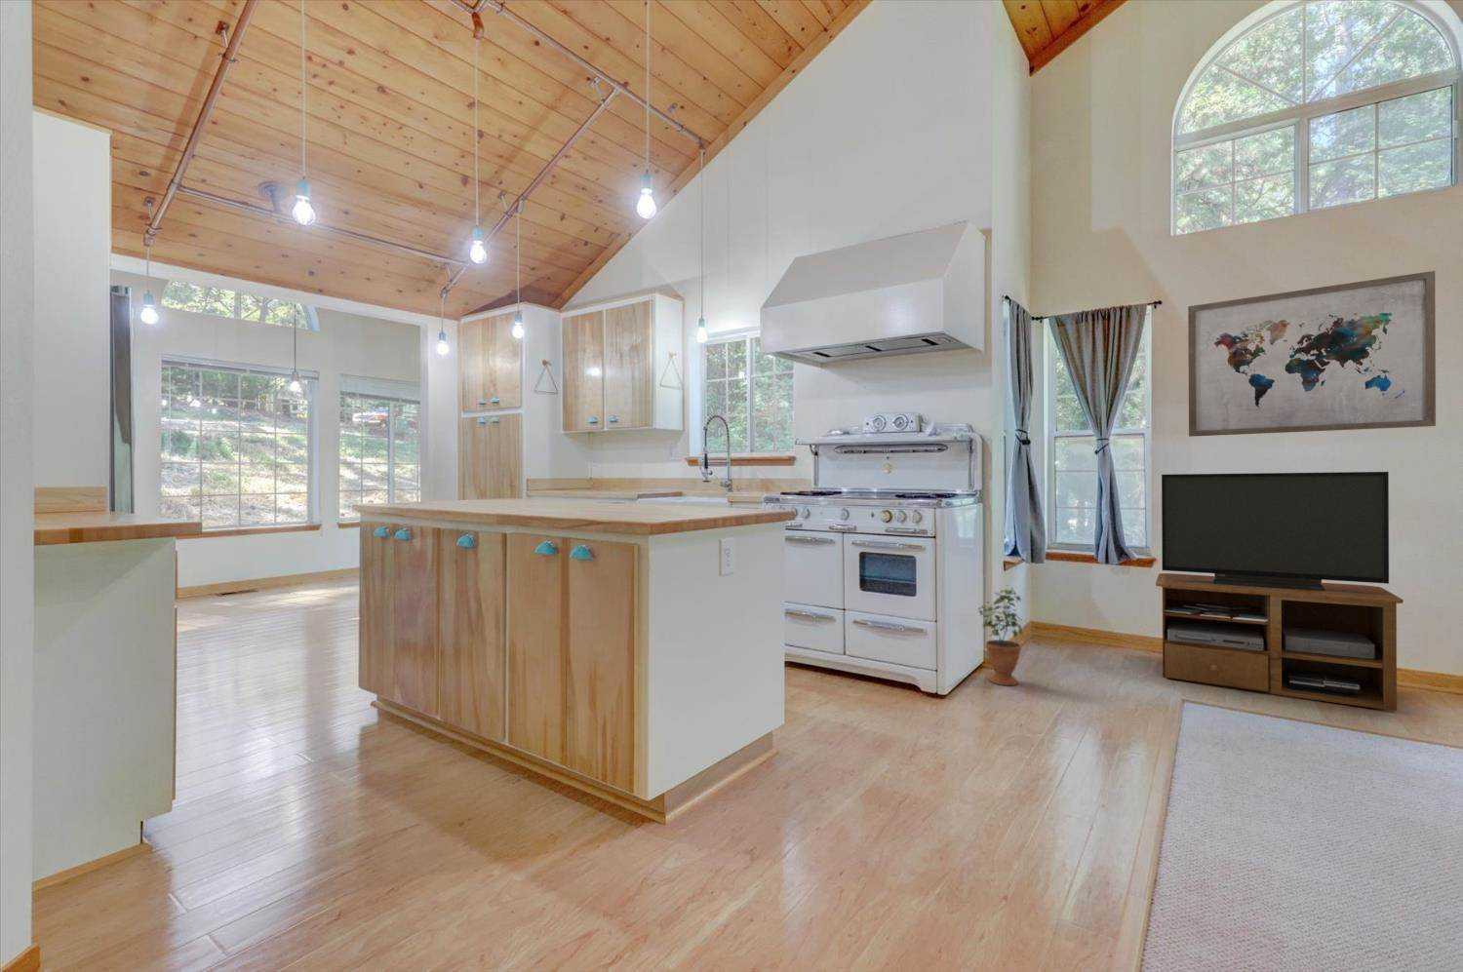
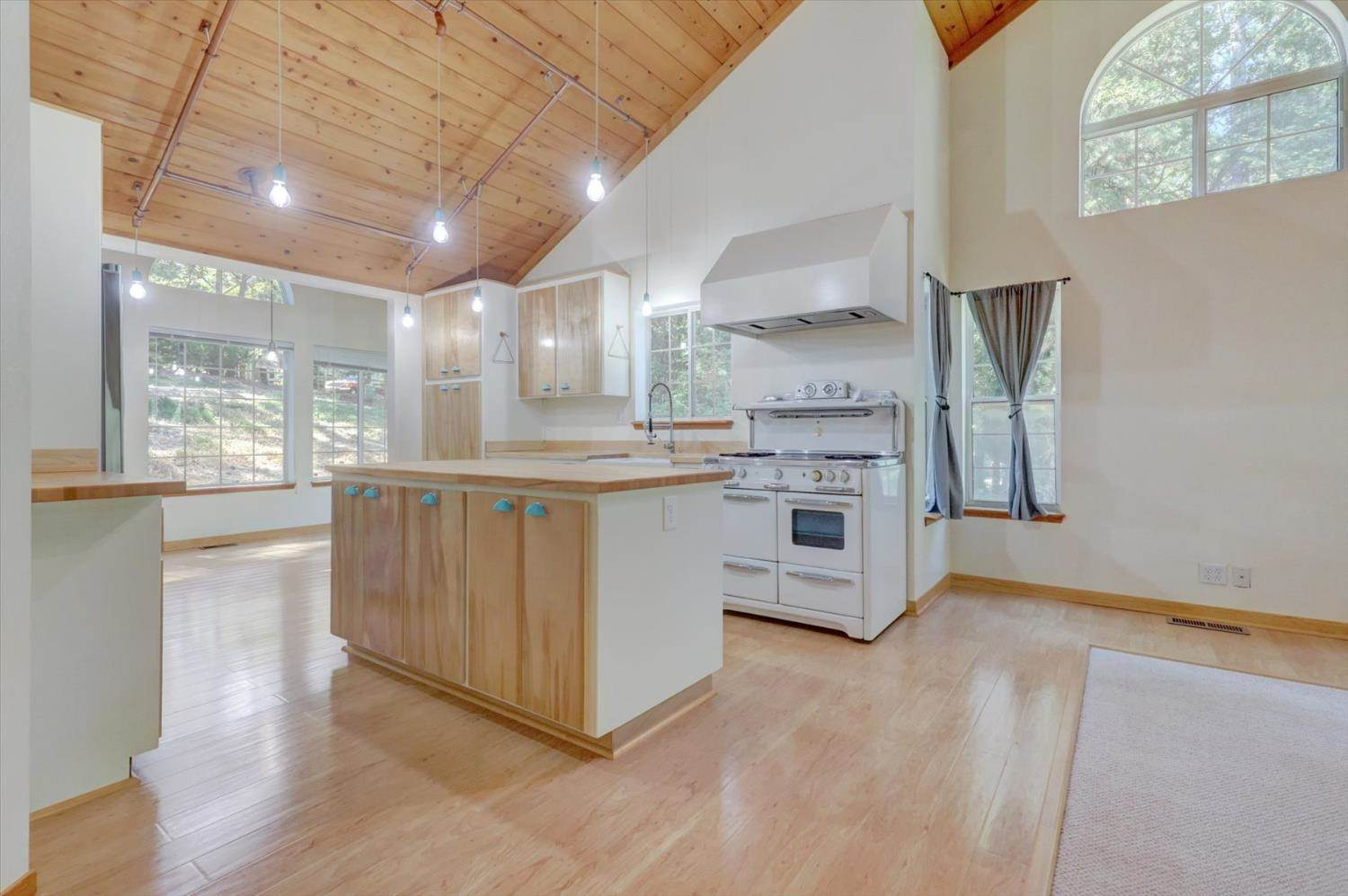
- wall art [1187,270,1437,438]
- potted plant [977,584,1025,687]
- tv stand [1155,471,1403,712]
